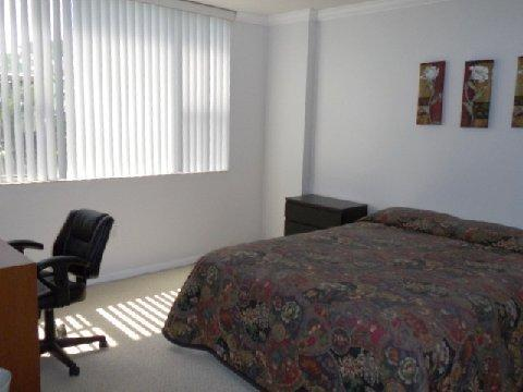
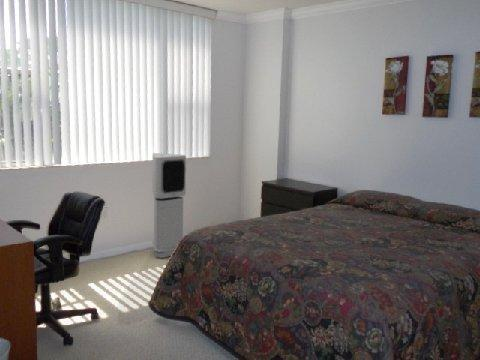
+ air purifier [152,152,187,259]
